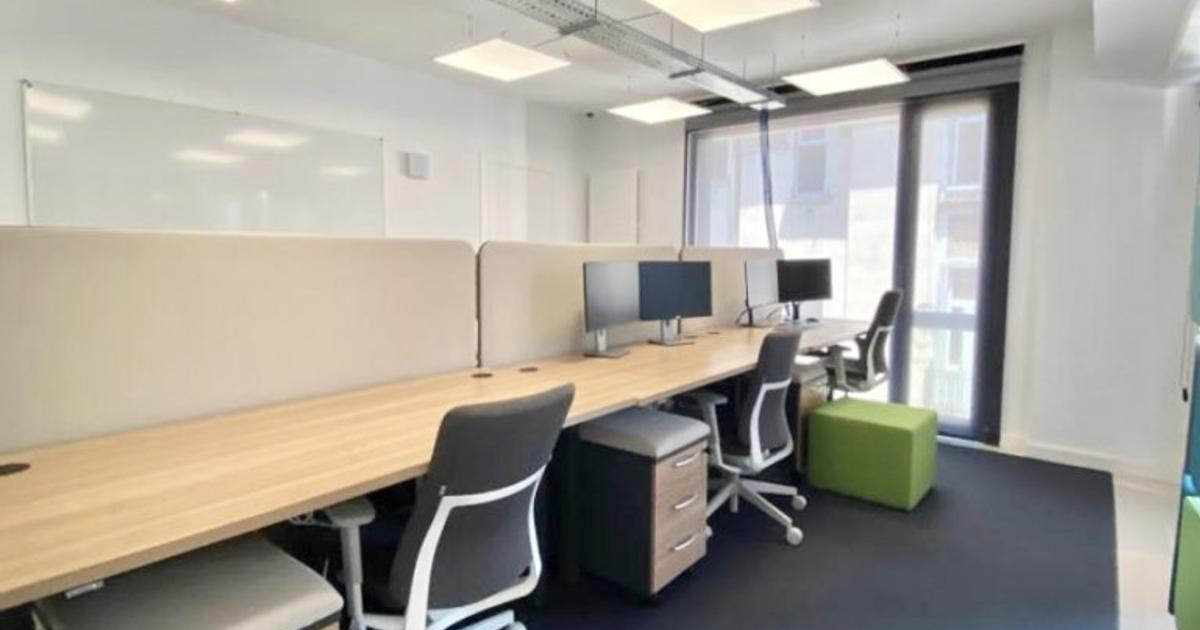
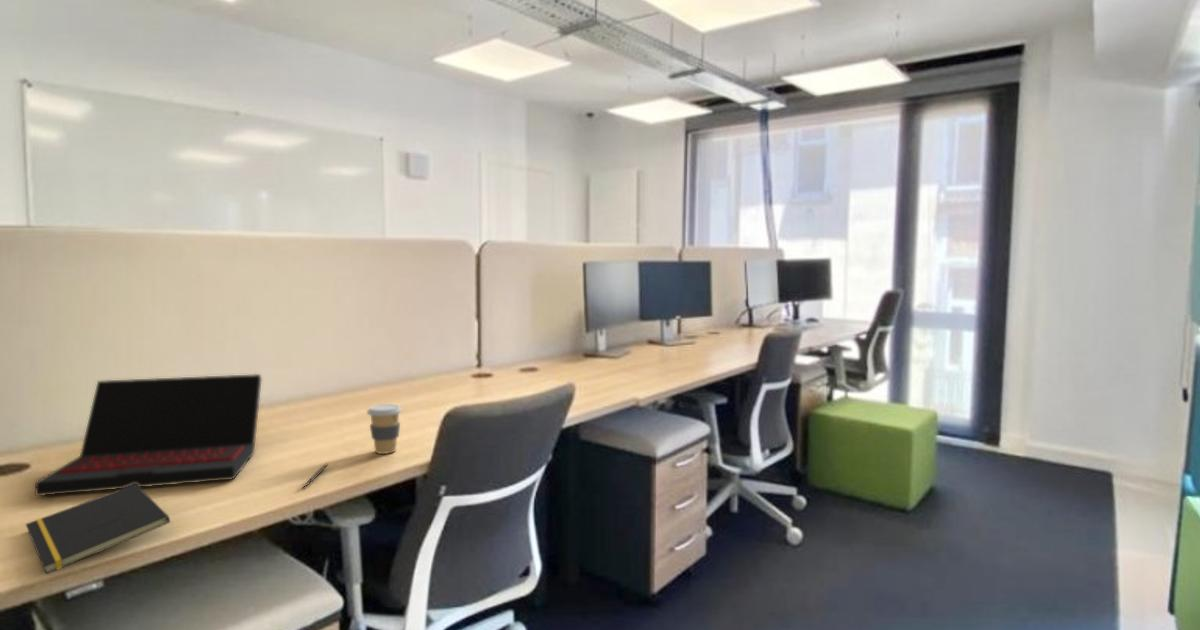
+ pen [301,462,329,490]
+ laptop [34,373,263,497]
+ coffee cup [366,403,403,455]
+ notepad [25,484,171,575]
